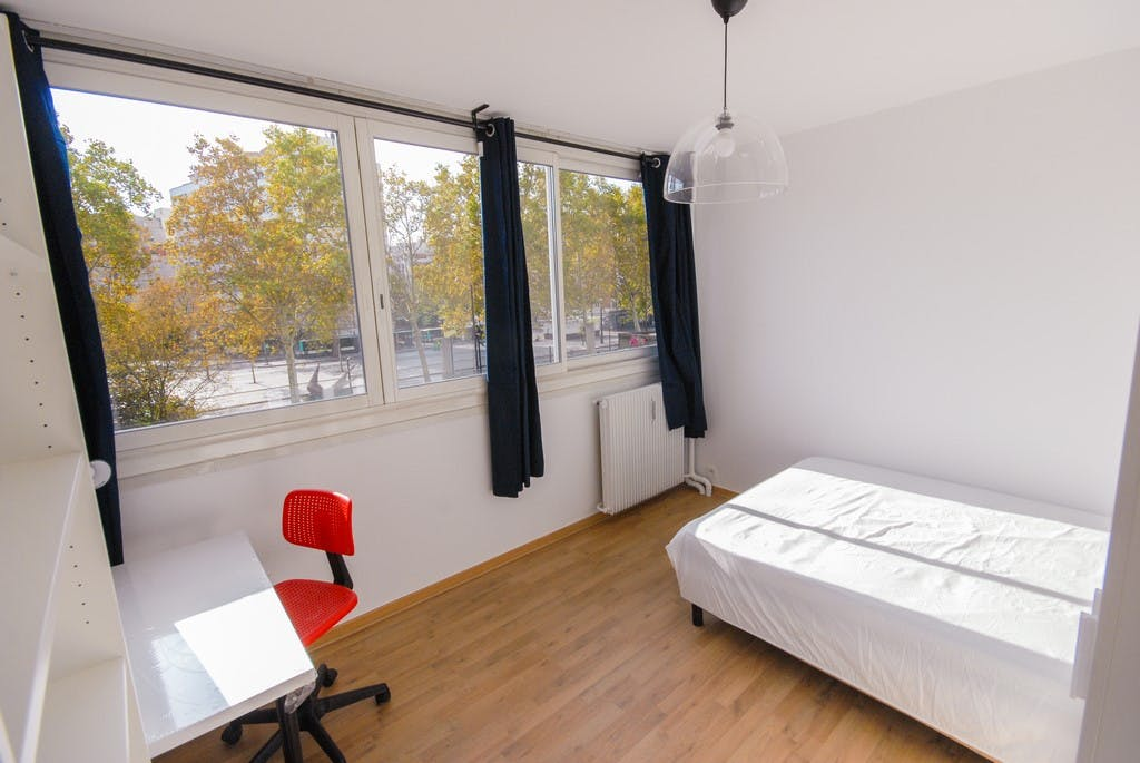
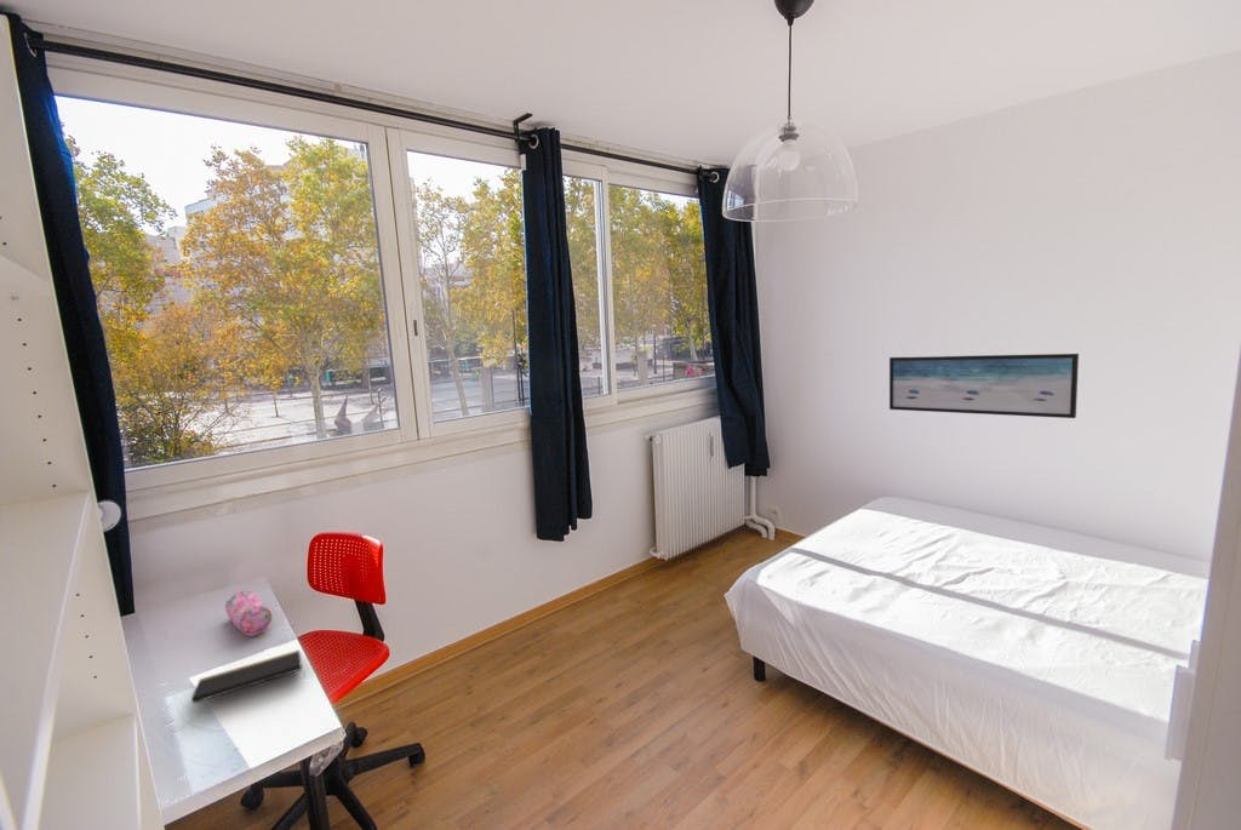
+ notepad [190,649,307,705]
+ pencil case [224,589,273,637]
+ wall art [888,353,1080,419]
